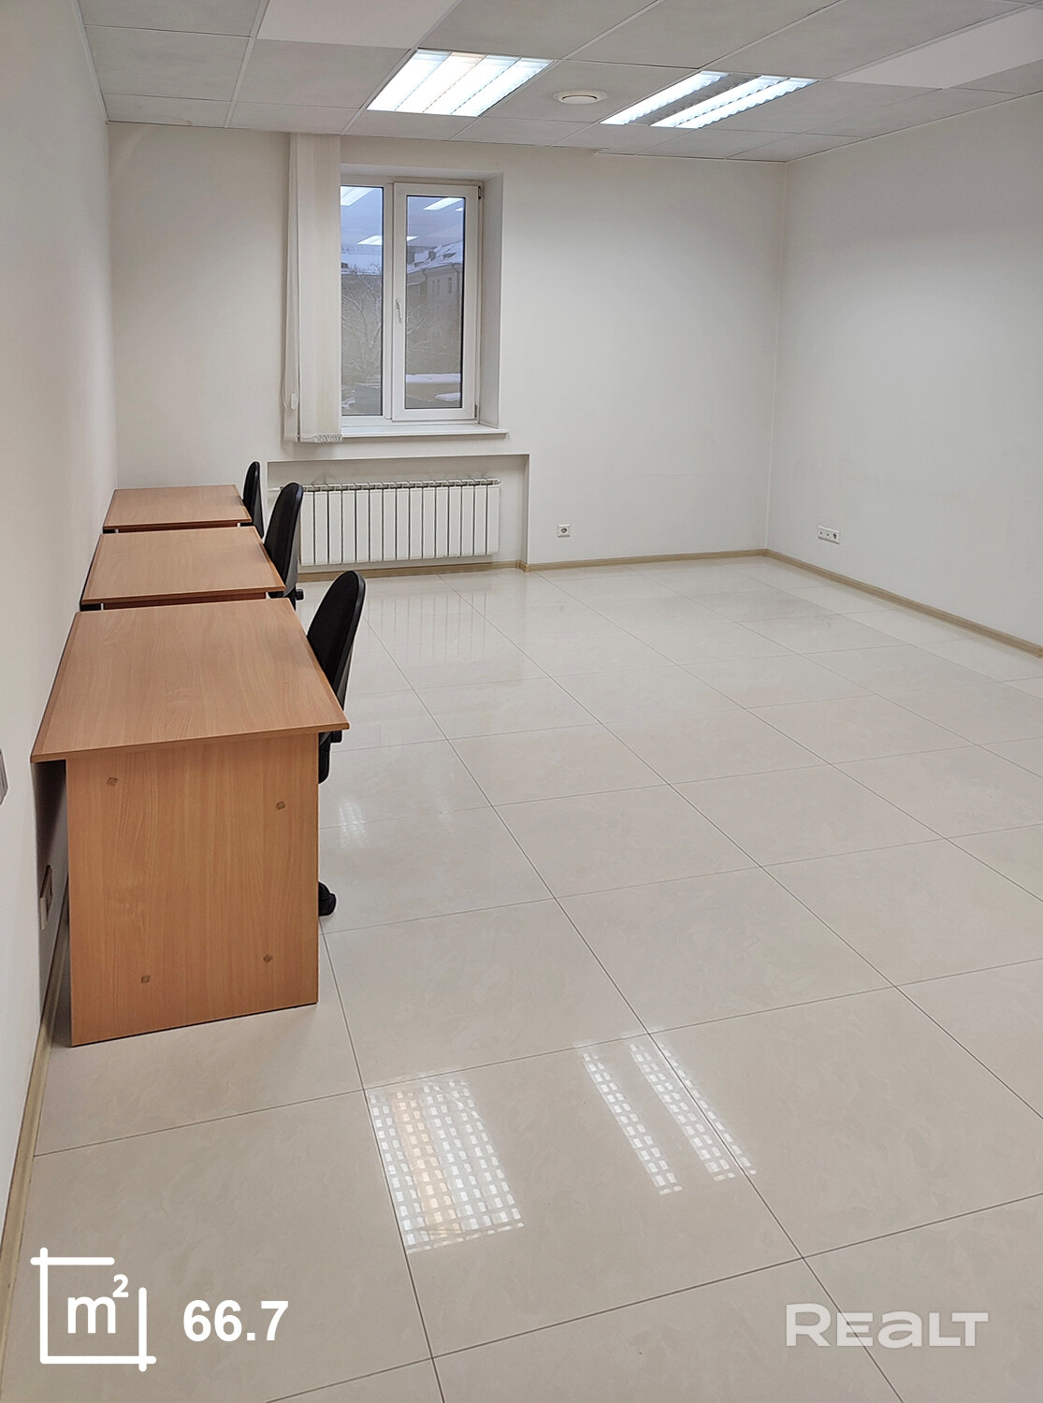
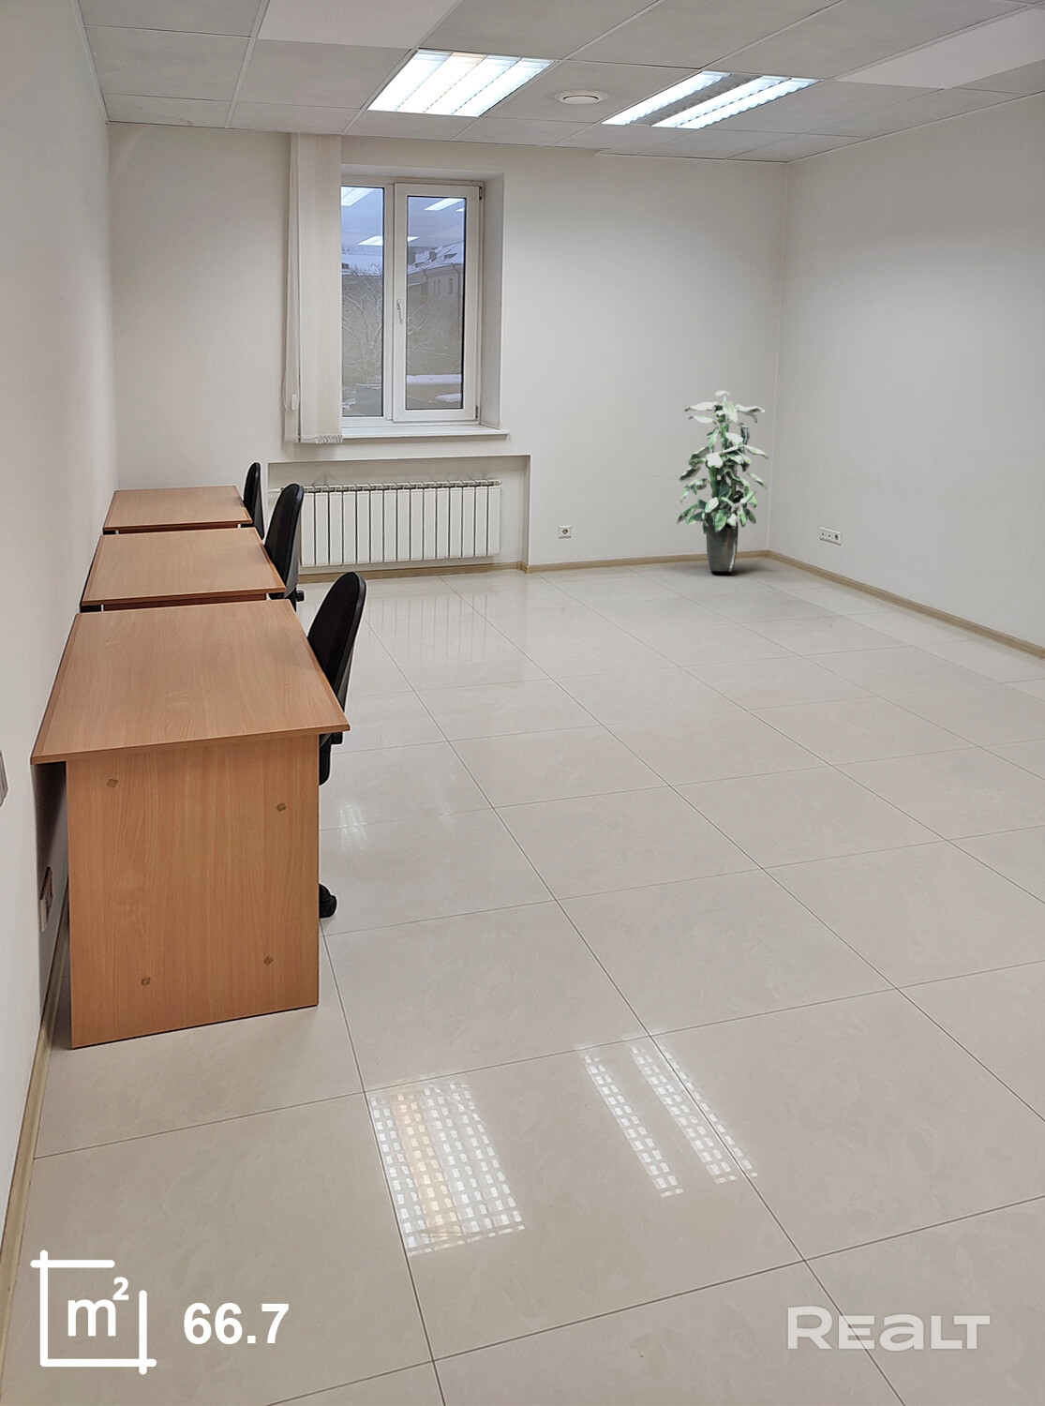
+ indoor plant [676,390,769,573]
